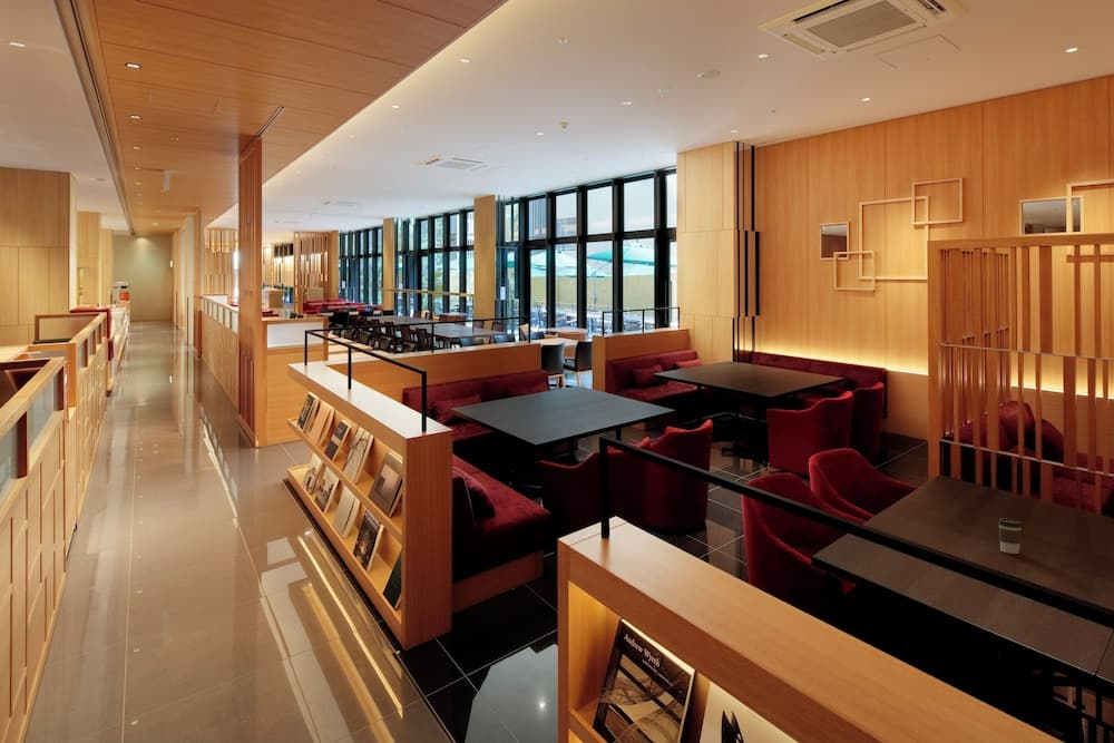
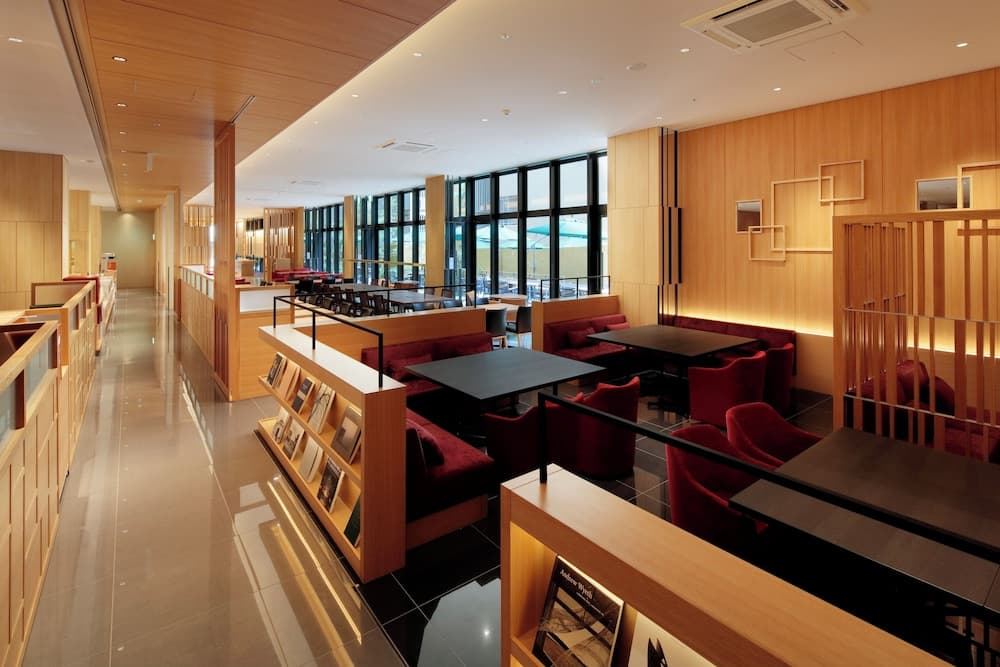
- coffee cup [997,517,1024,555]
